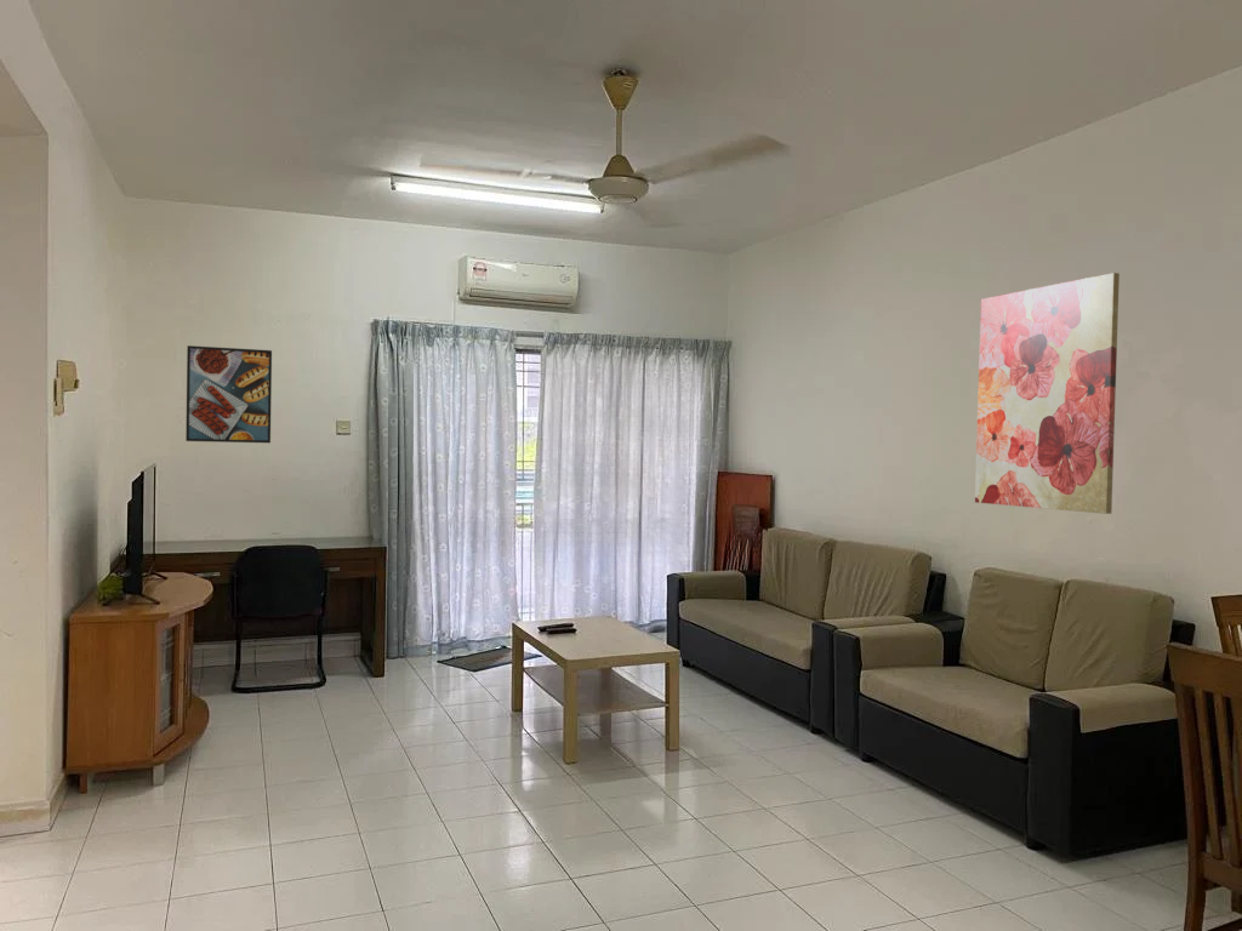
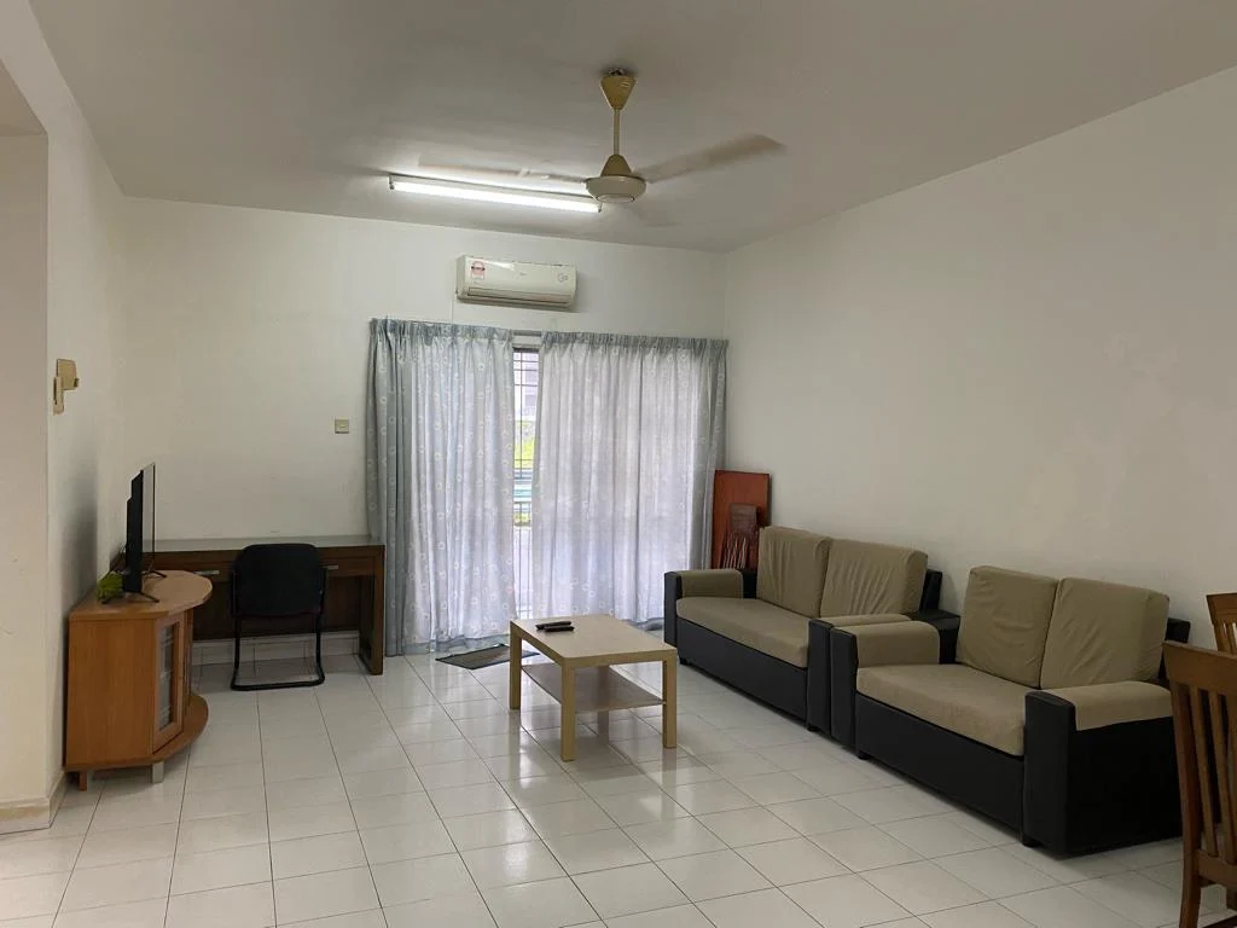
- wall art [974,272,1121,515]
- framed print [184,344,273,444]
